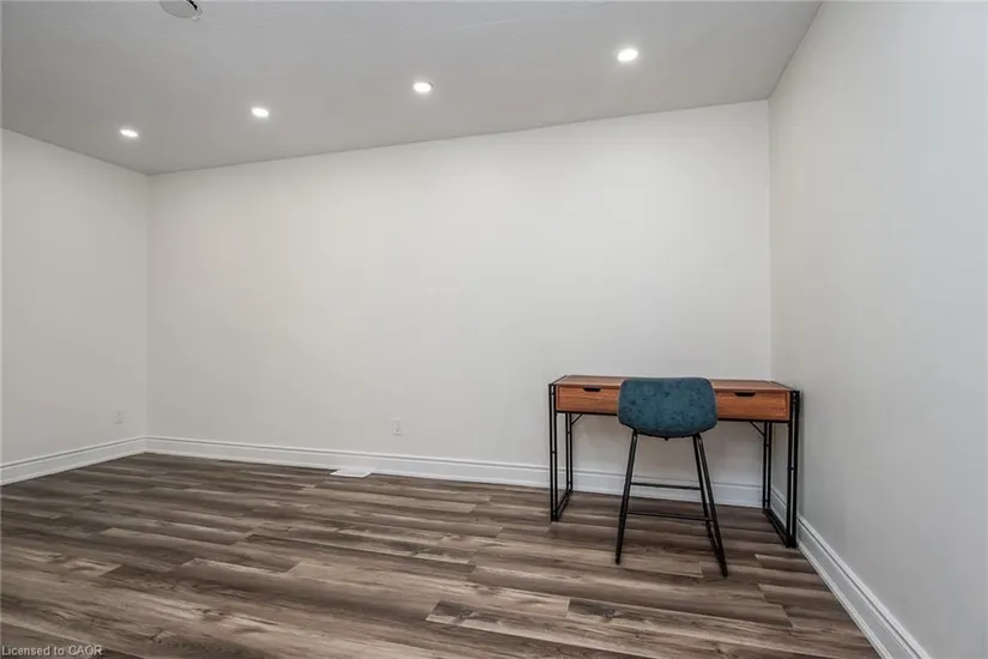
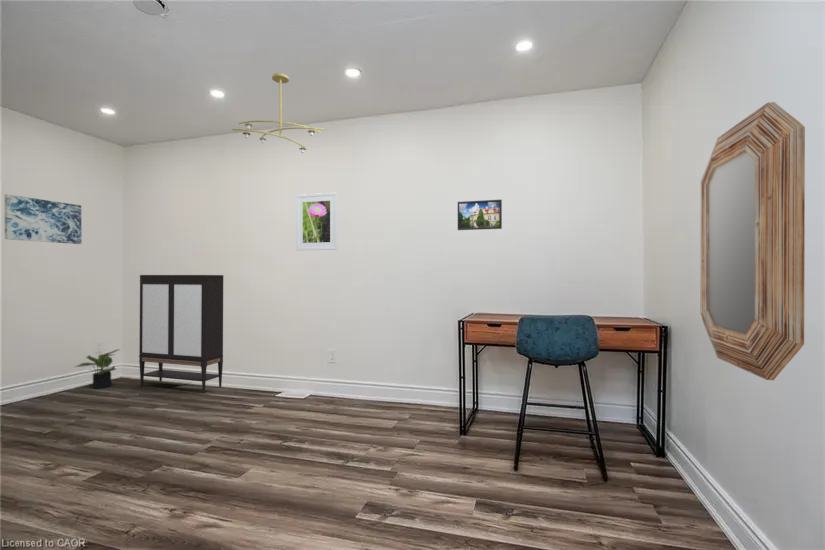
+ home mirror [699,101,806,381]
+ potted plant [74,348,120,389]
+ ceiling light fixture [232,72,325,154]
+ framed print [457,199,503,231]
+ wall art [4,193,82,245]
+ storage cabinet [138,274,225,394]
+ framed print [295,191,339,252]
